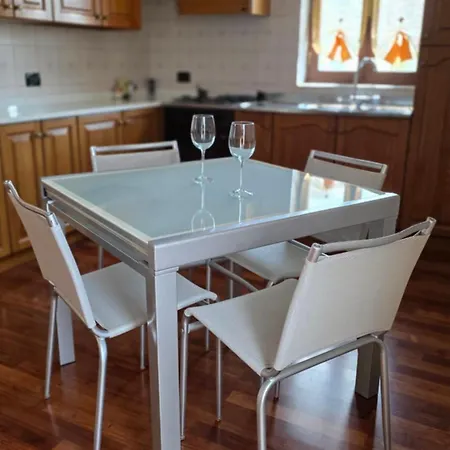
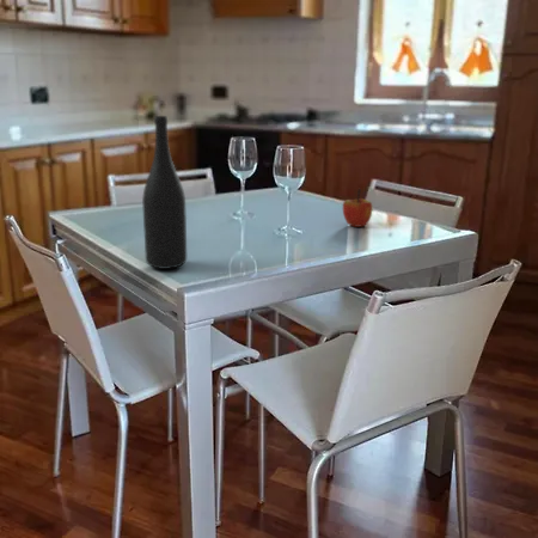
+ apple [342,188,373,228]
+ wine bottle [141,115,188,270]
